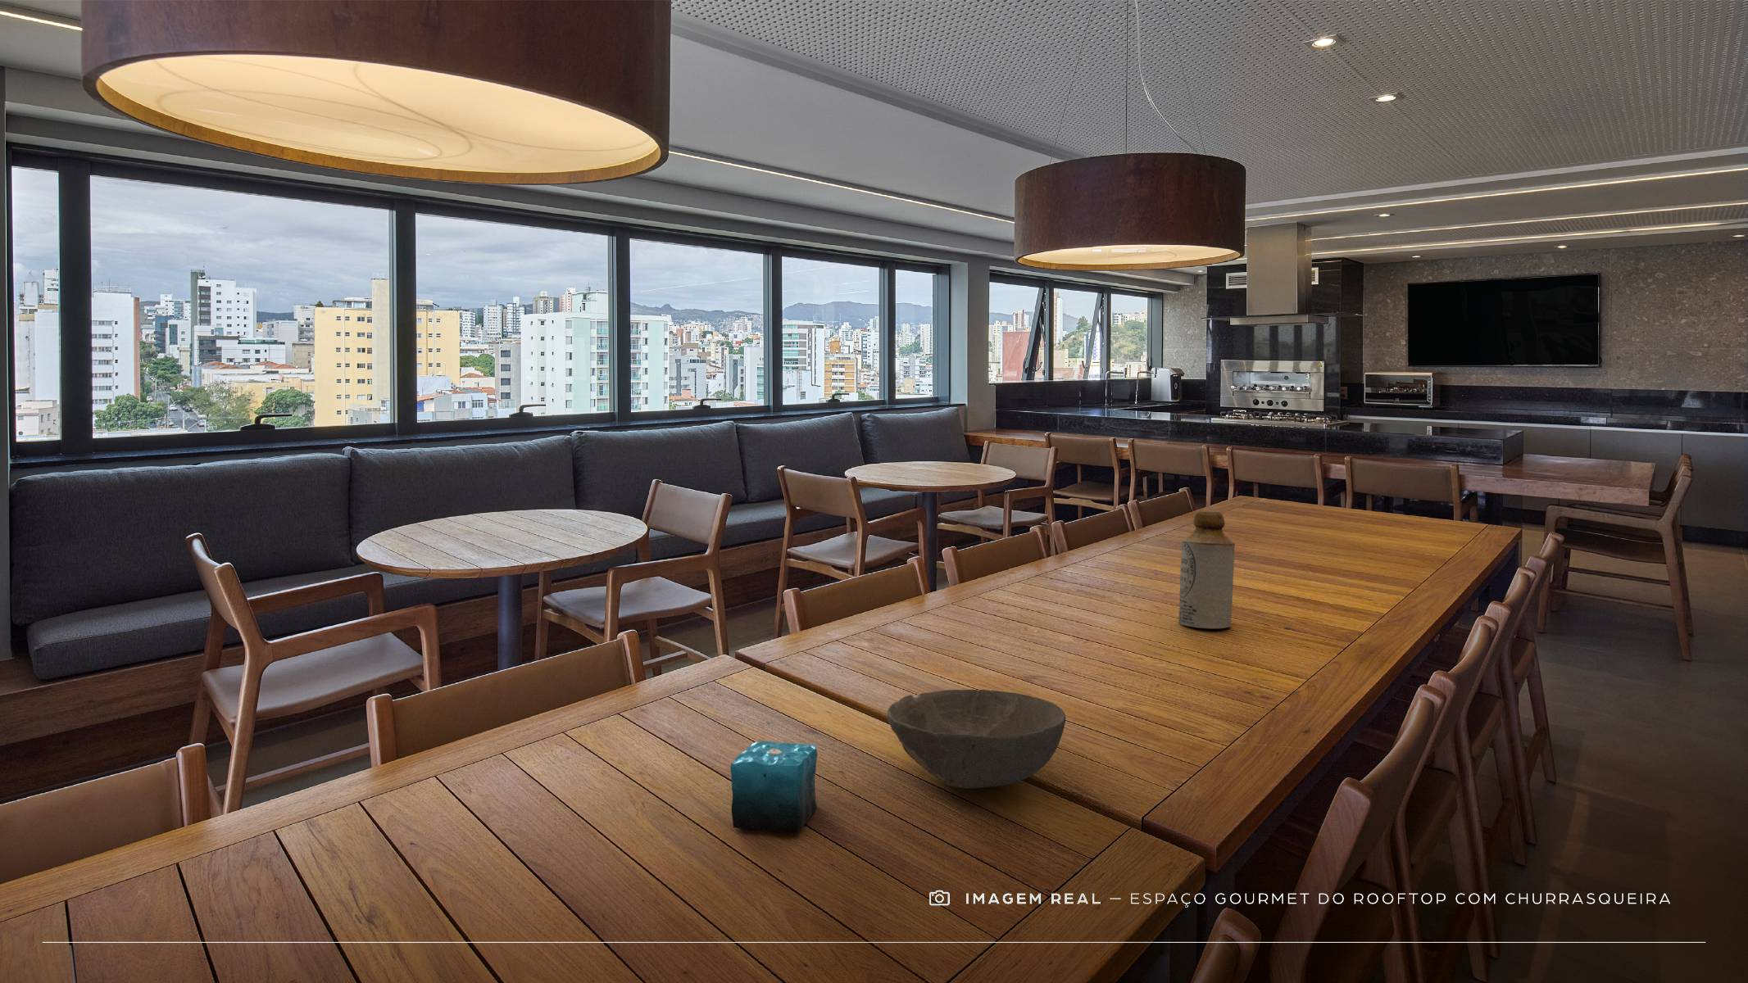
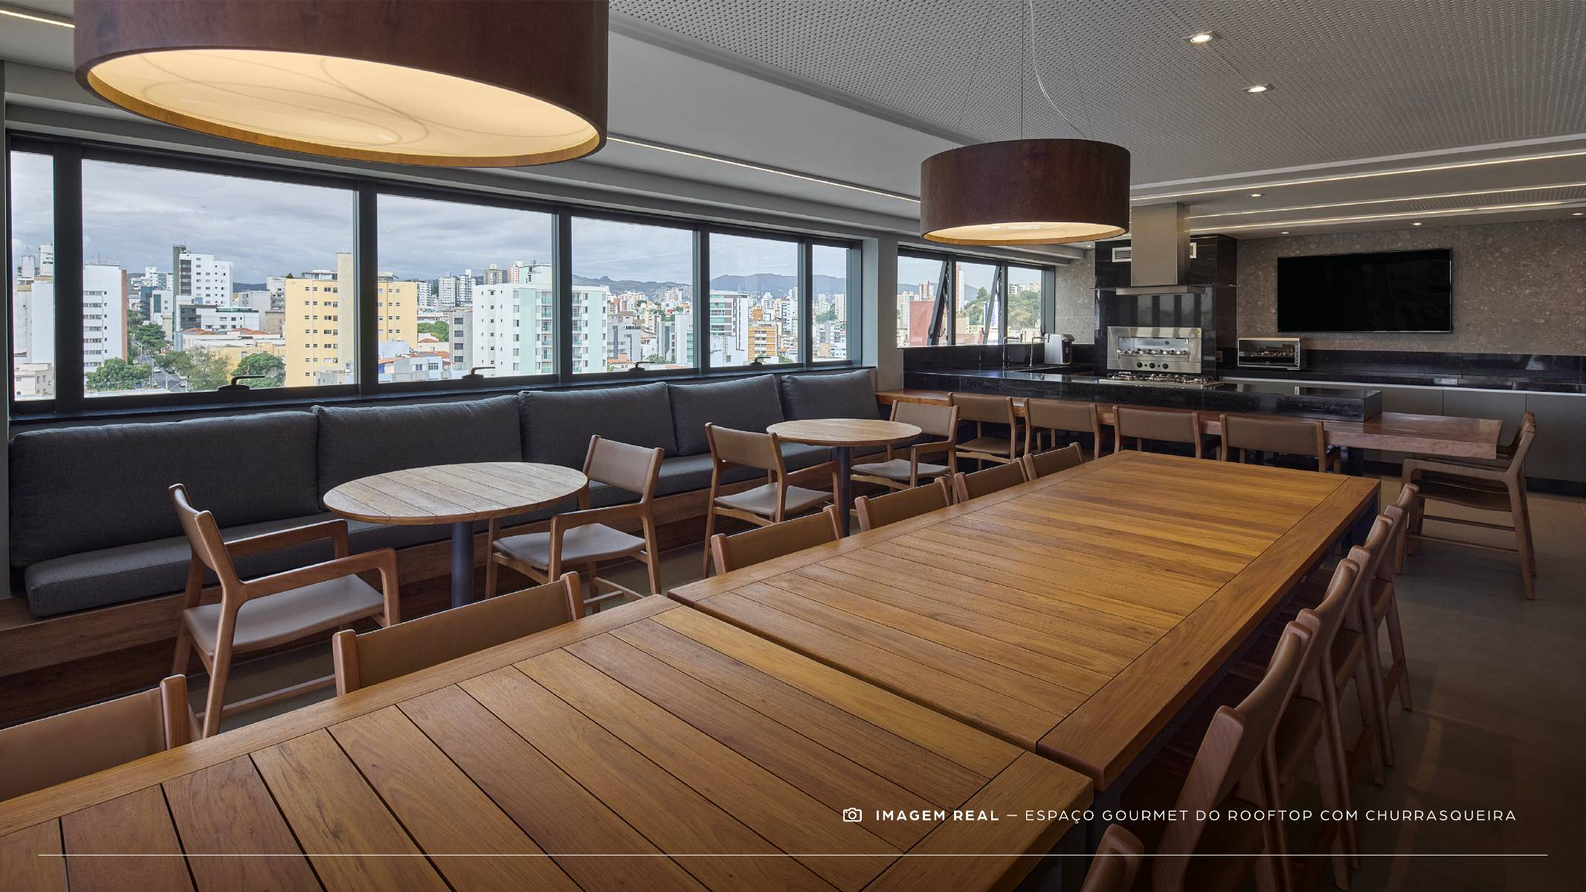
- candle [730,730,819,834]
- bowl [886,689,1066,790]
- bottle [1178,510,1235,629]
